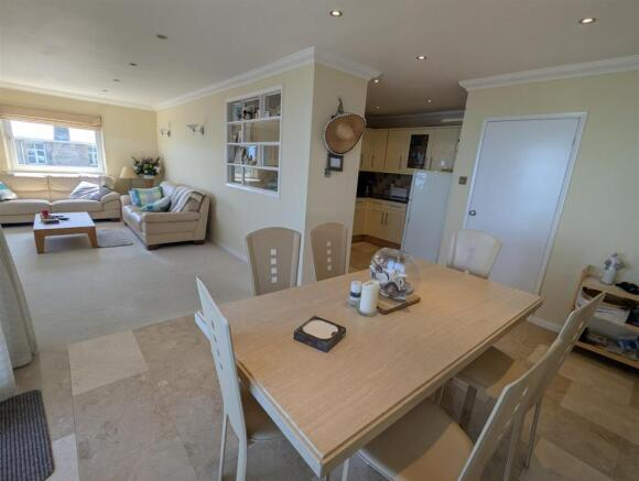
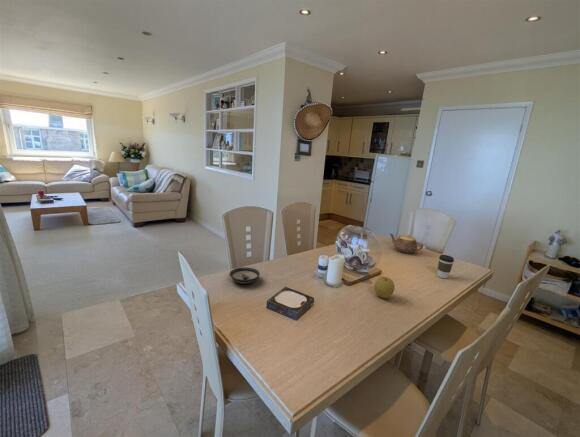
+ saucer [229,266,261,285]
+ coffee cup [436,254,455,279]
+ teapot [388,232,424,254]
+ fruit [373,276,396,299]
